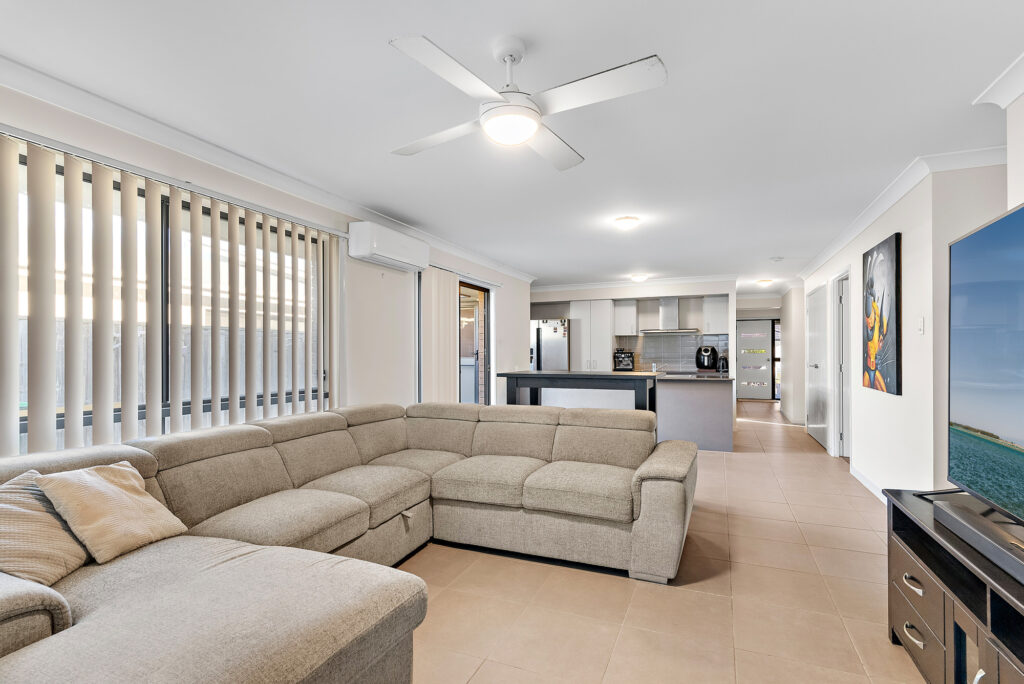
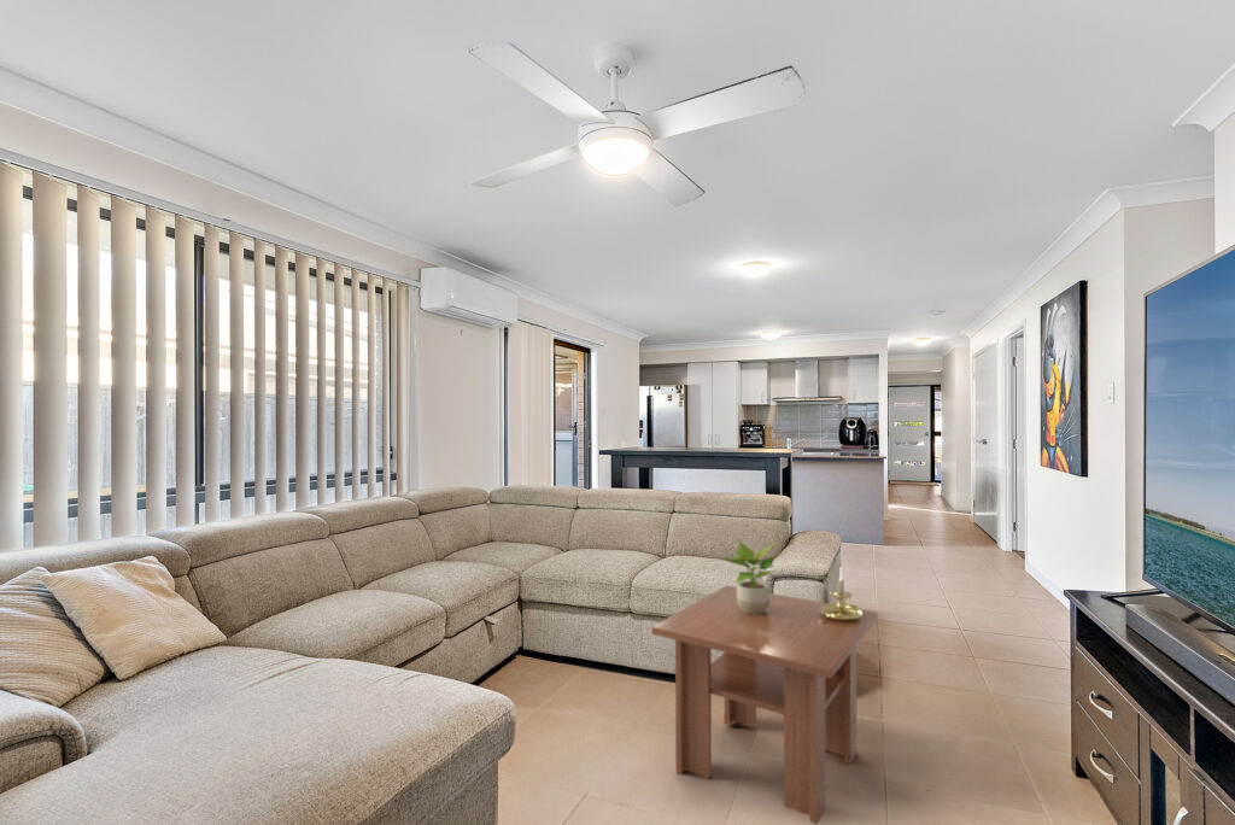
+ potted plant [719,539,777,614]
+ candle holder [819,568,864,622]
+ coffee table [650,585,879,825]
